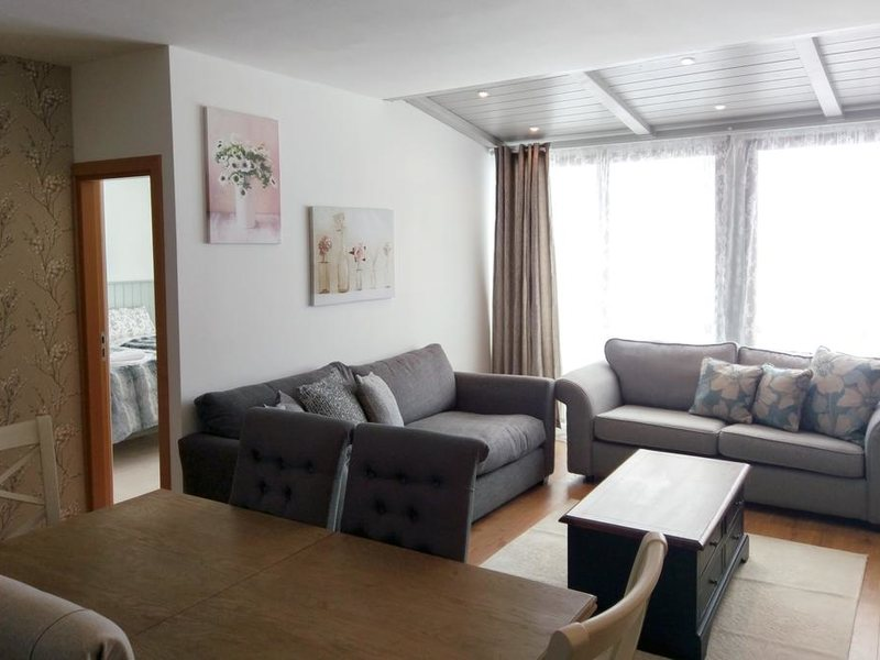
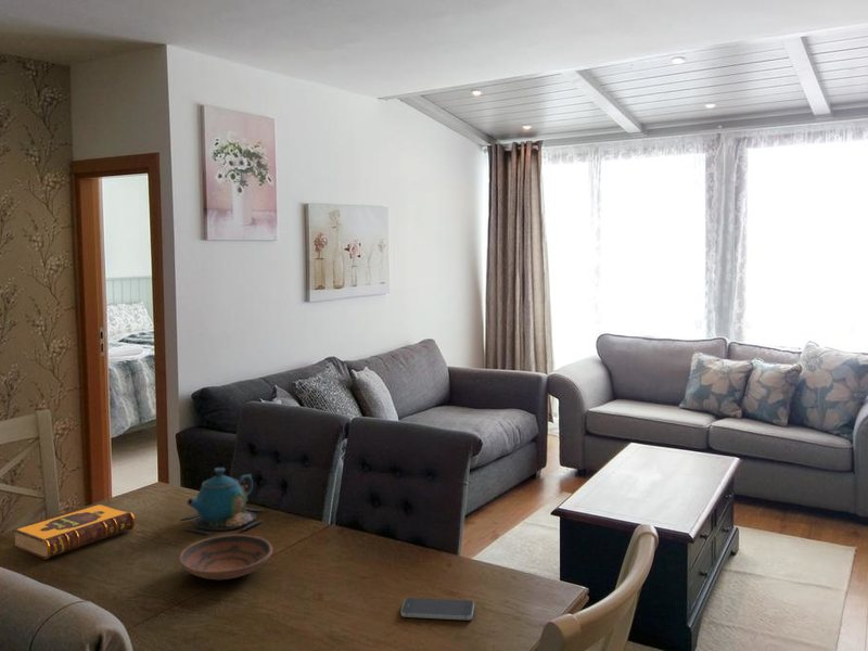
+ bowl [178,534,273,580]
+ smartphone [400,597,475,621]
+ hardback book [12,502,137,560]
+ teapot [180,467,266,536]
